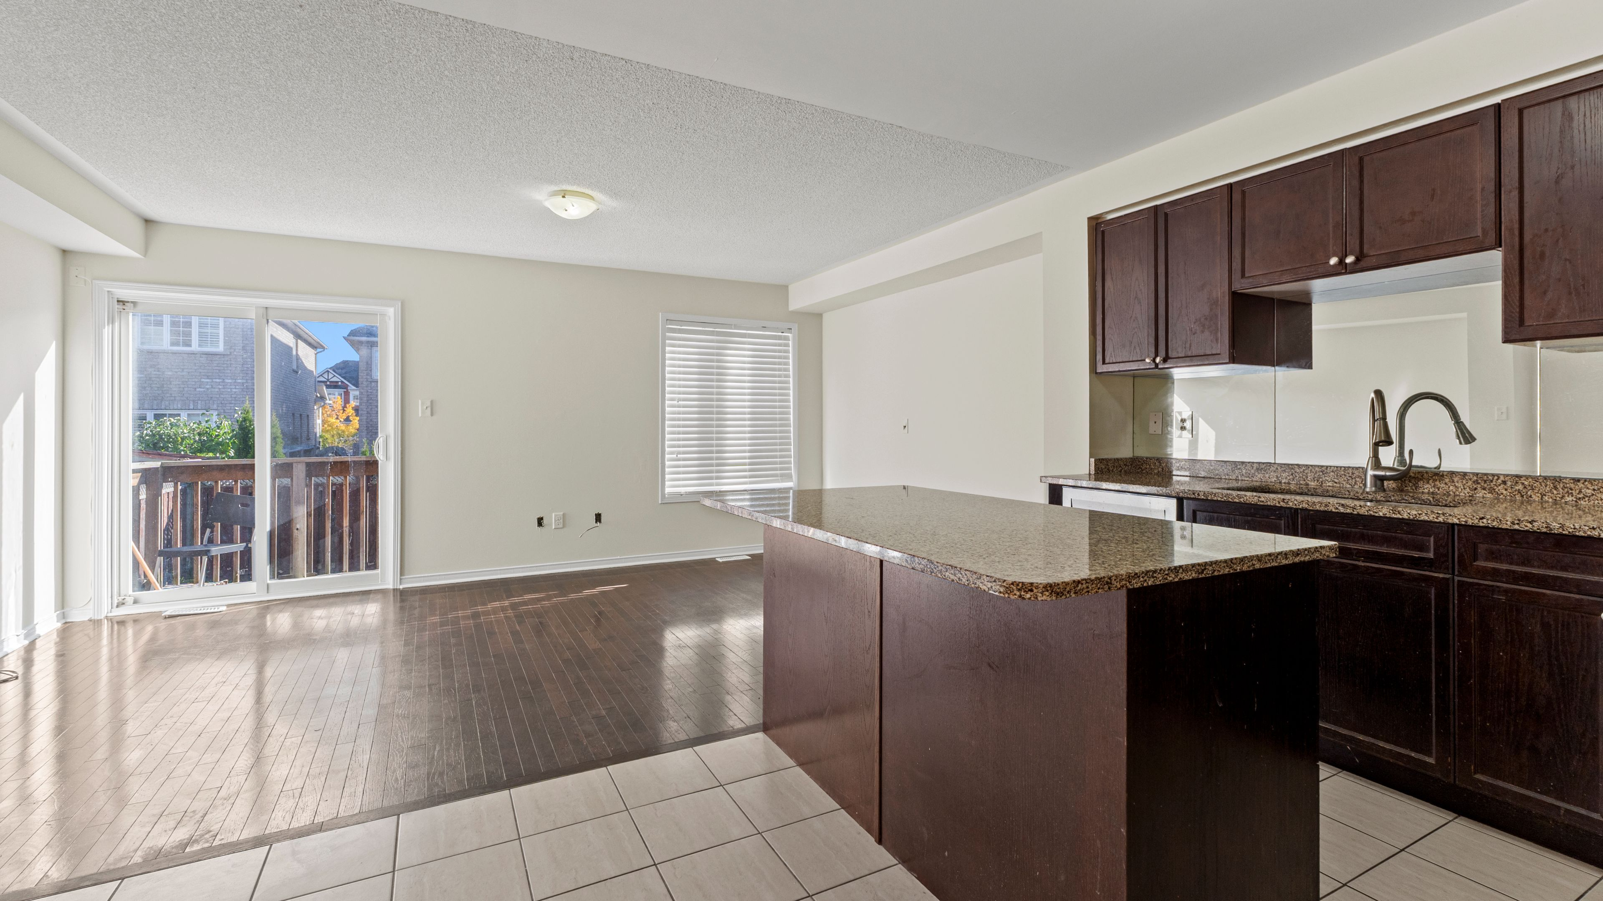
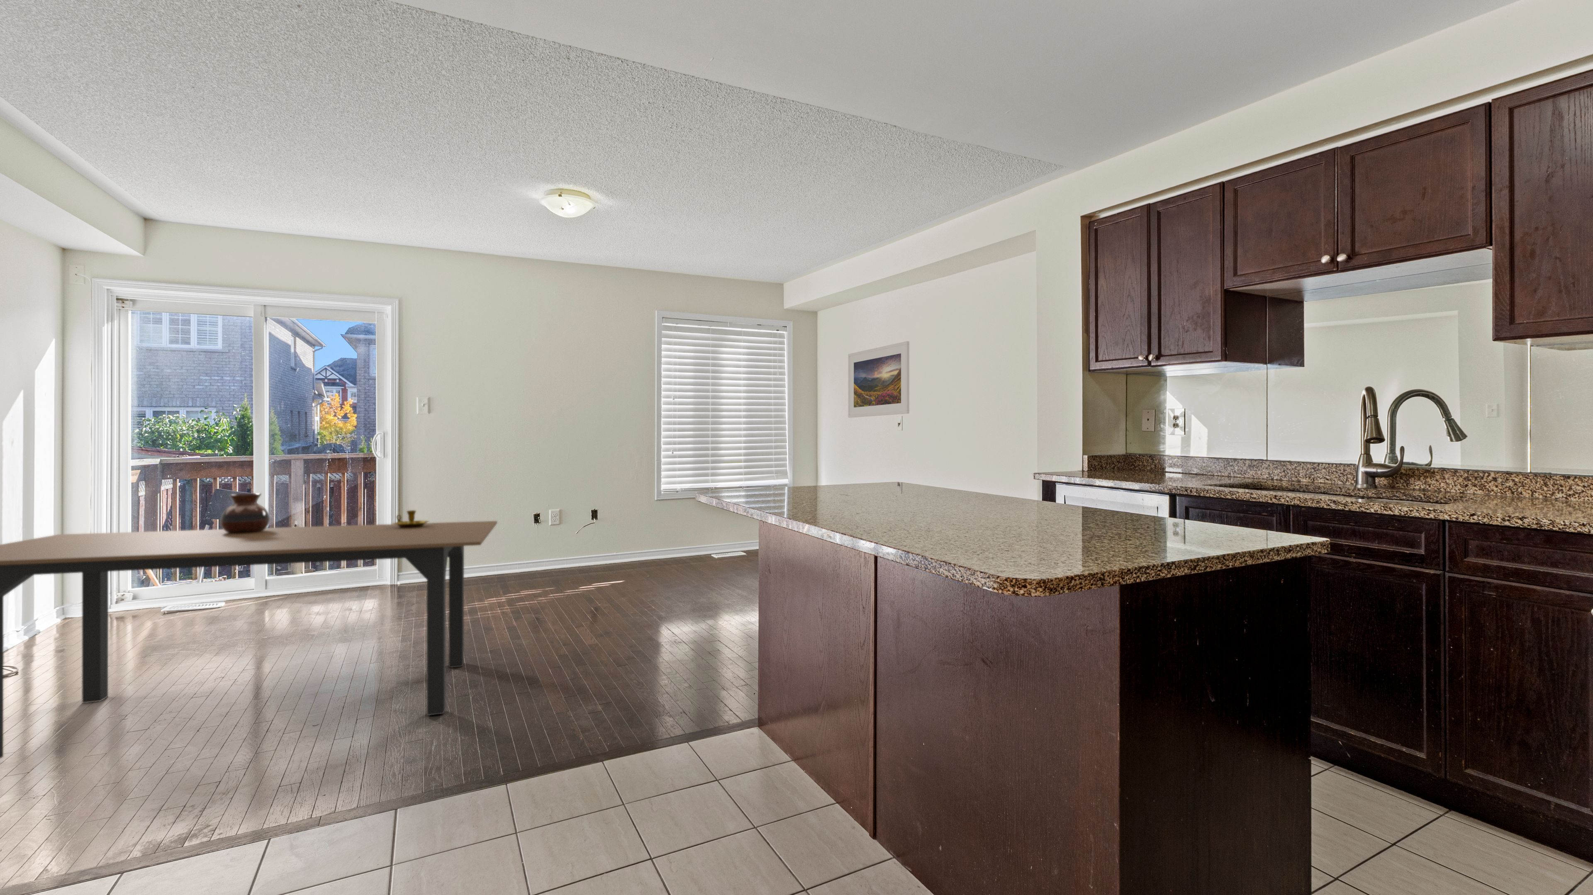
+ dining table [0,521,498,759]
+ vase [220,492,270,533]
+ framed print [848,341,910,418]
+ candlestick [392,510,430,528]
